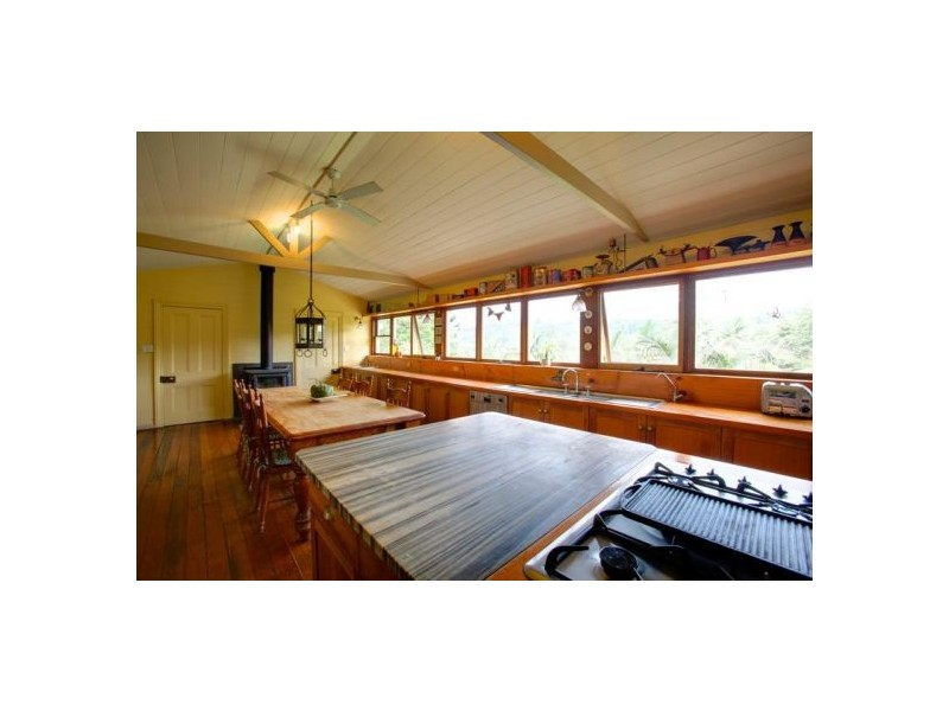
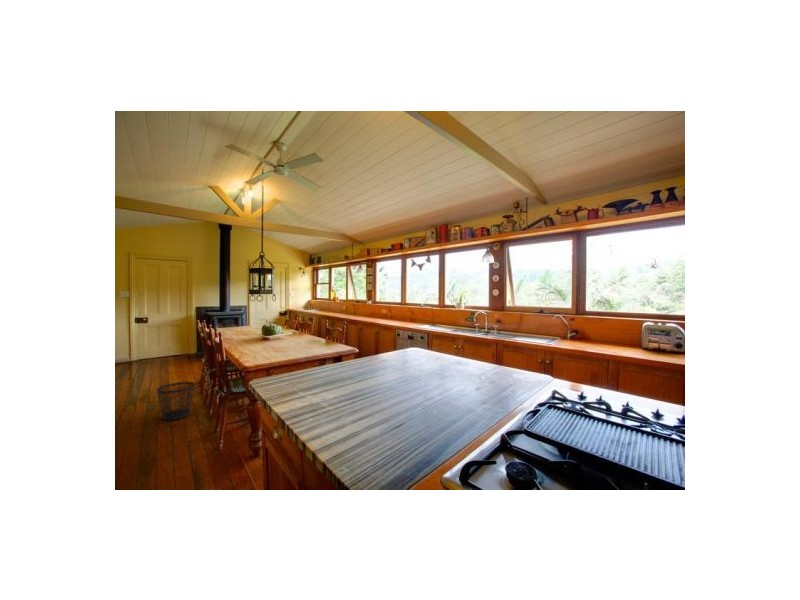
+ wastebasket [156,381,196,421]
